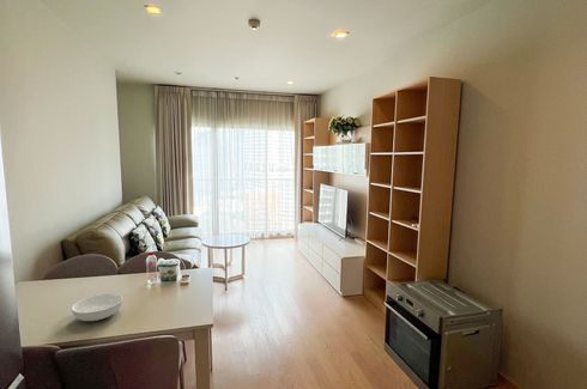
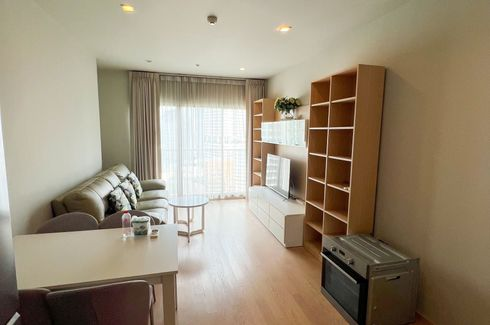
- serving bowl [71,292,123,322]
